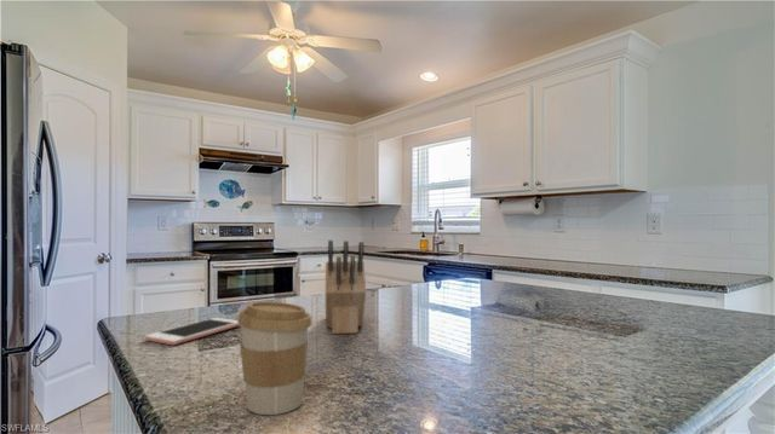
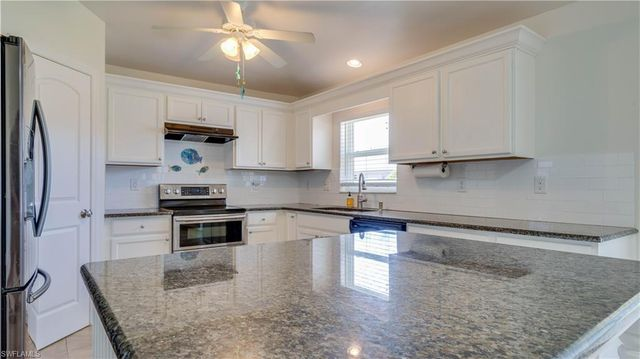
- cell phone [144,317,241,346]
- coffee cup [237,301,312,416]
- knife block [325,239,367,335]
